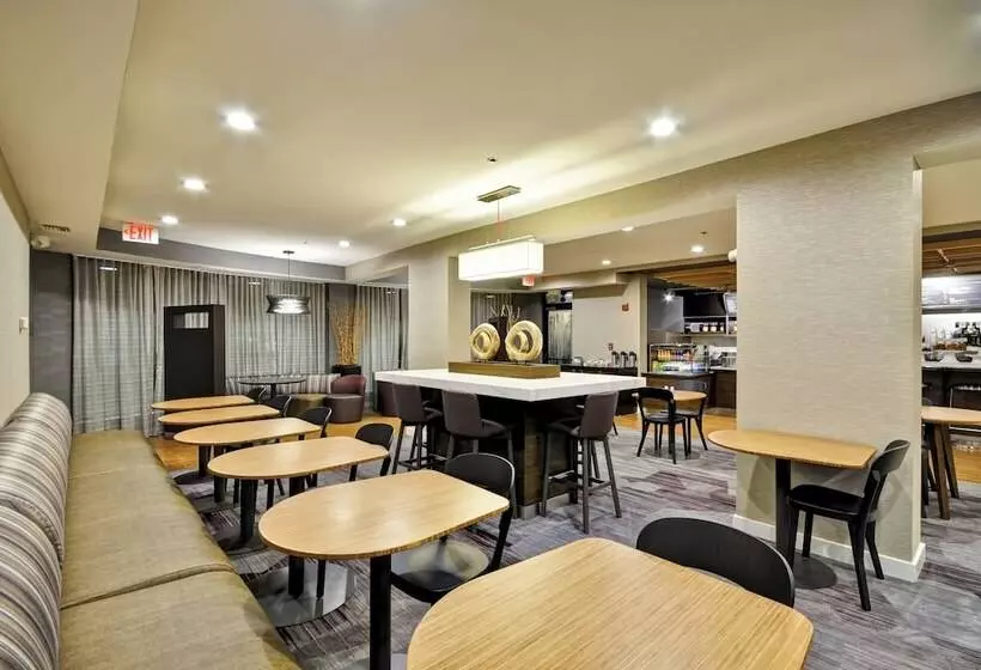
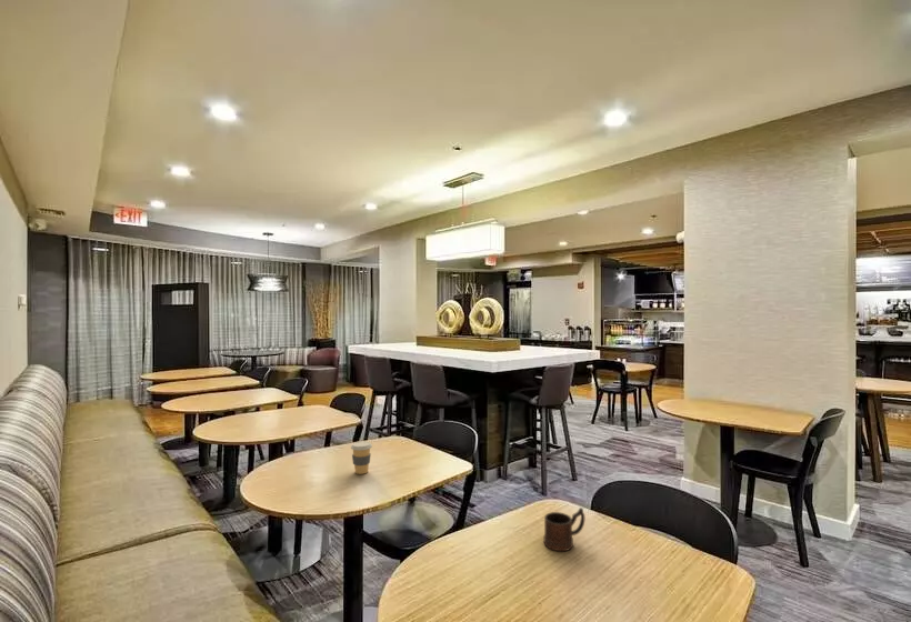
+ coffee cup [350,440,373,475]
+ mug [542,506,585,552]
